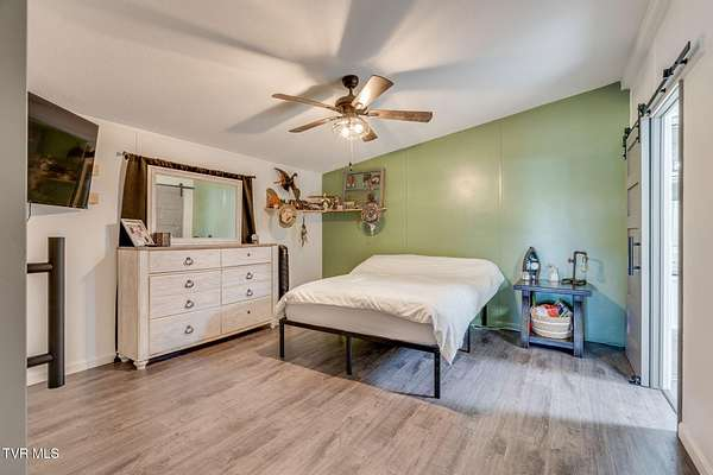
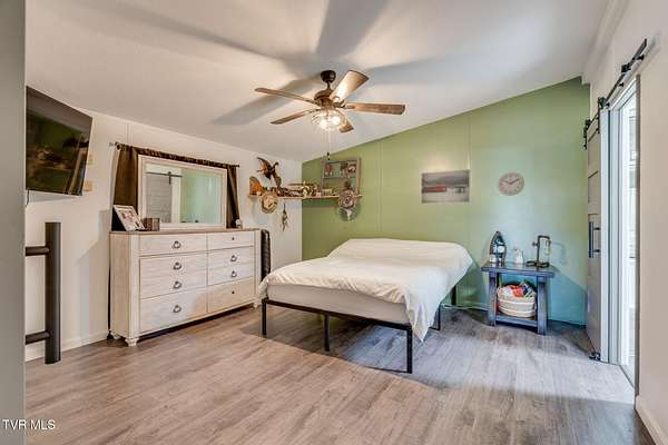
+ wall clock [497,171,525,197]
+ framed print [420,168,471,205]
